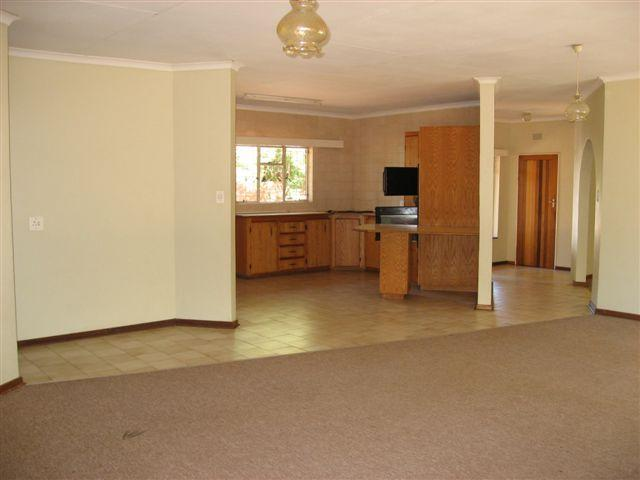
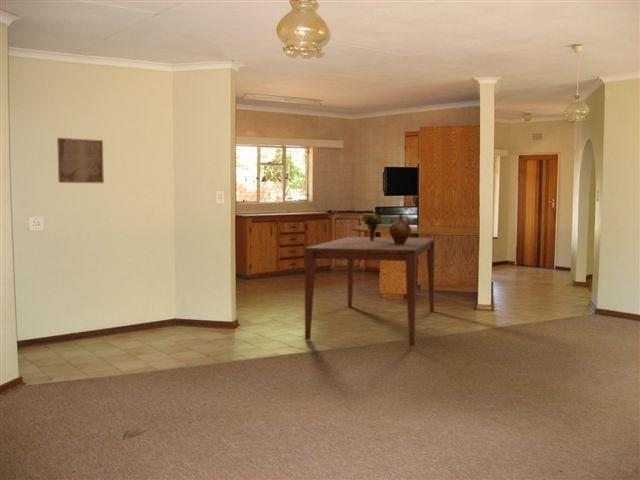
+ ceramic jug [388,213,412,244]
+ wall art [56,137,105,184]
+ dining table [304,236,436,348]
+ bouquet [360,213,383,241]
